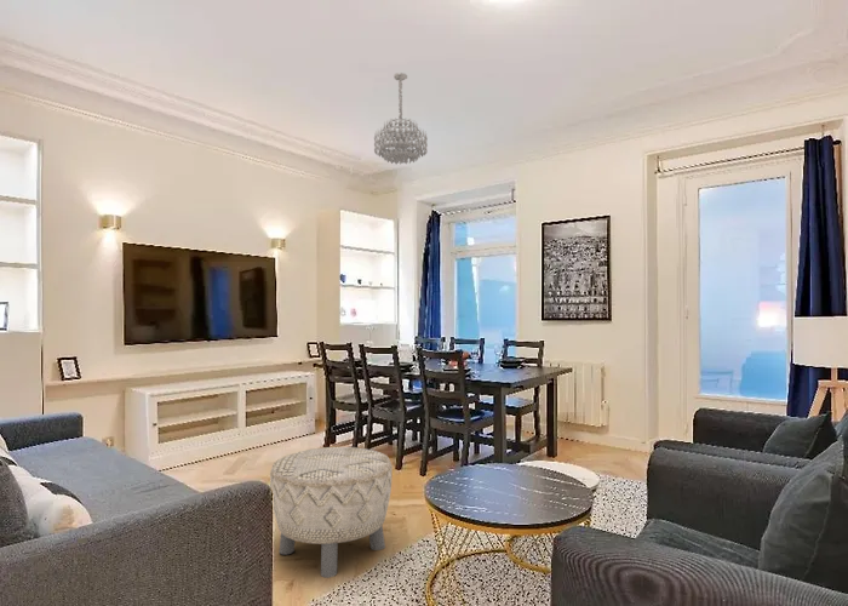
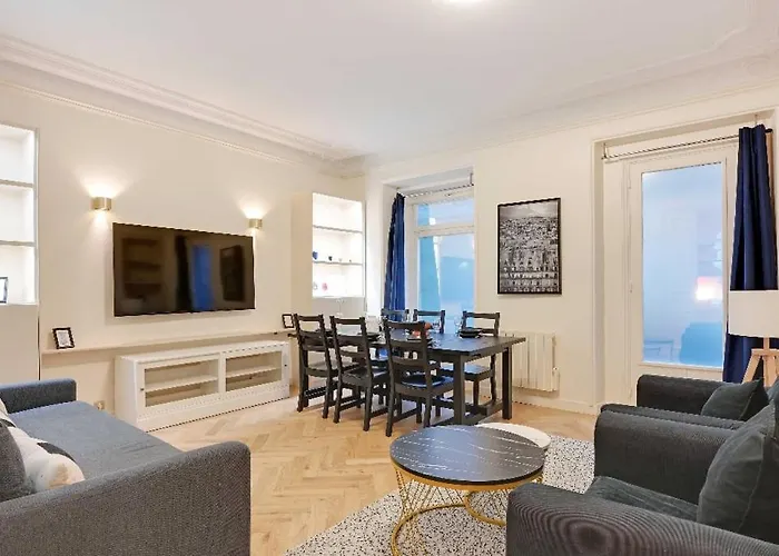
- ottoman [269,446,394,579]
- chandelier [373,72,429,165]
